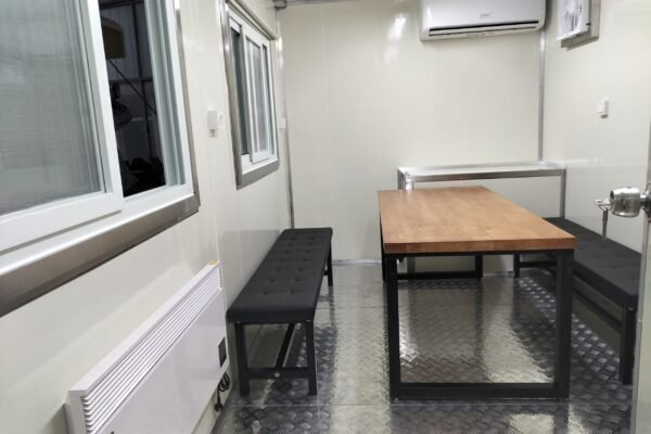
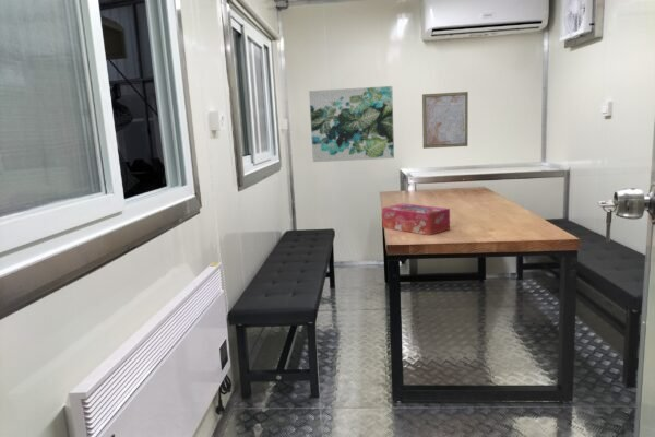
+ wall art [421,91,469,150]
+ tissue box [381,202,451,236]
+ wall art [308,85,395,163]
